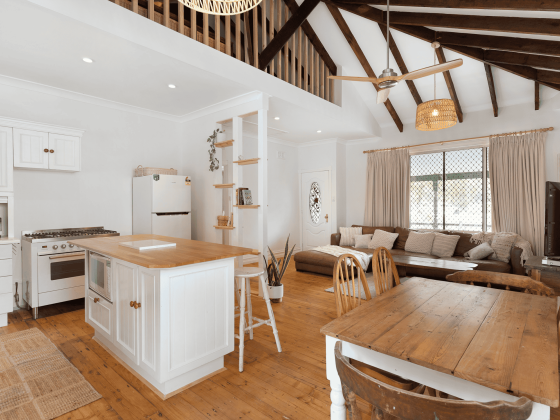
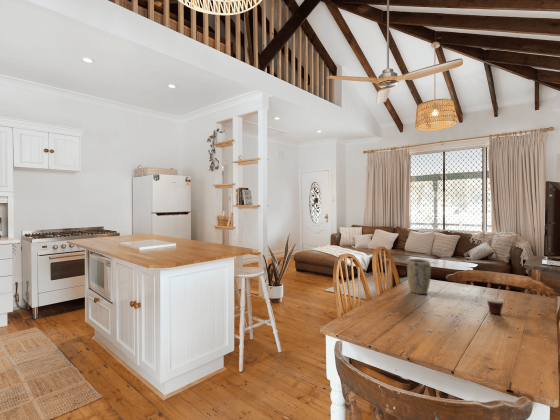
+ cup [486,285,505,315]
+ plant pot [406,258,432,295]
